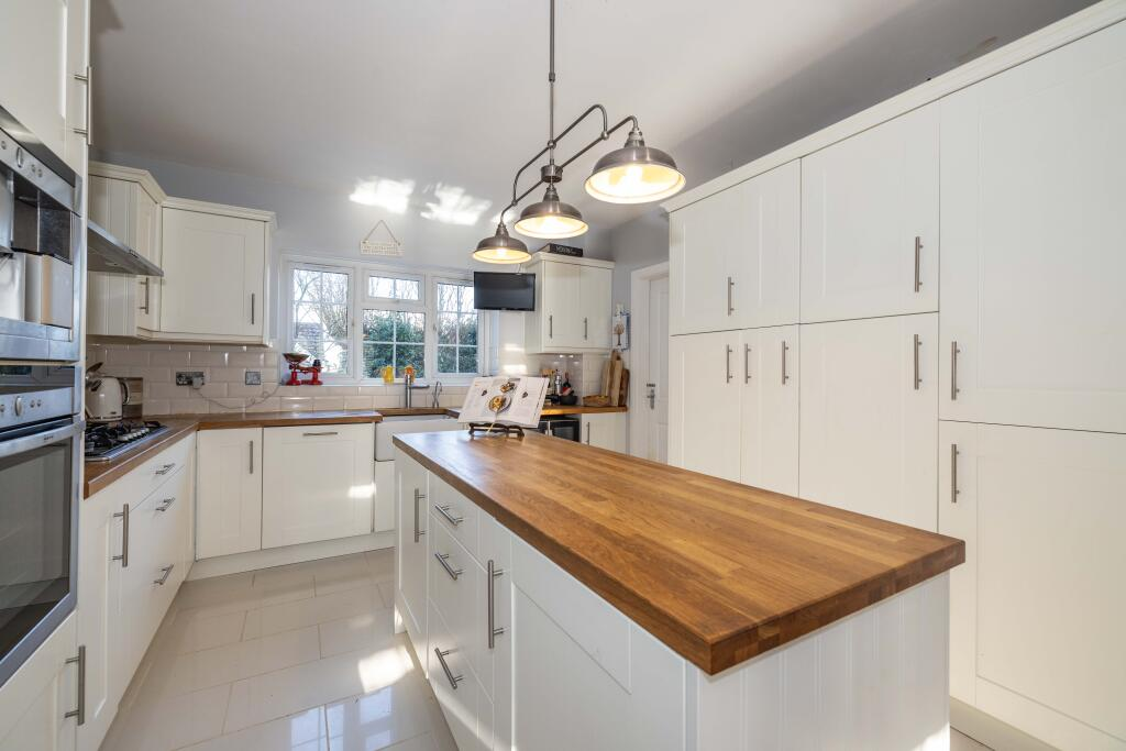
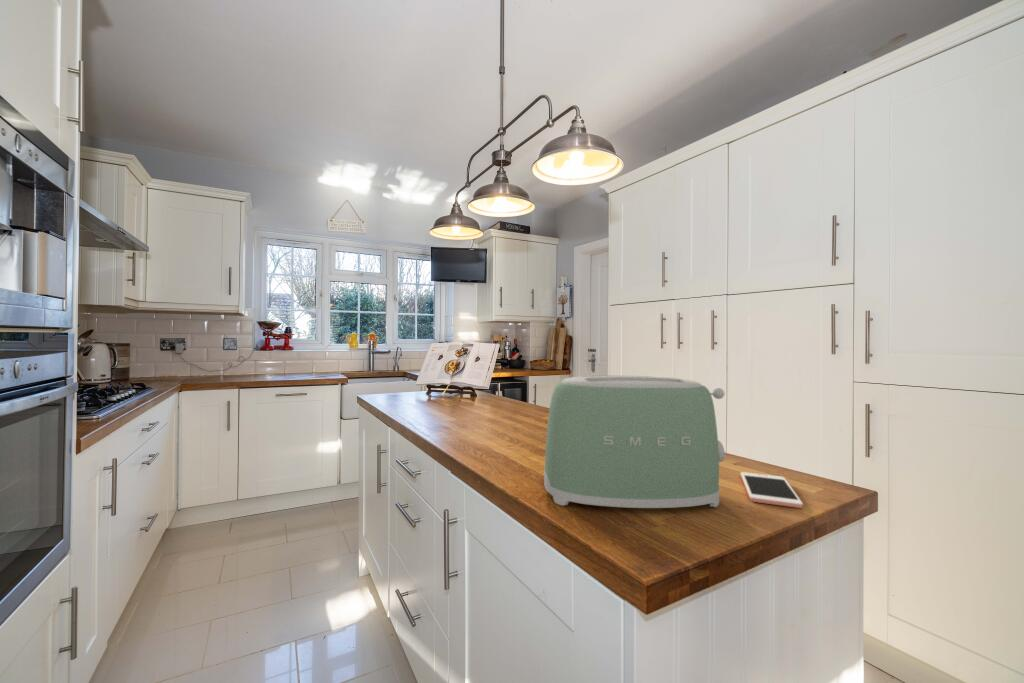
+ toaster [543,375,726,509]
+ cell phone [740,471,804,509]
